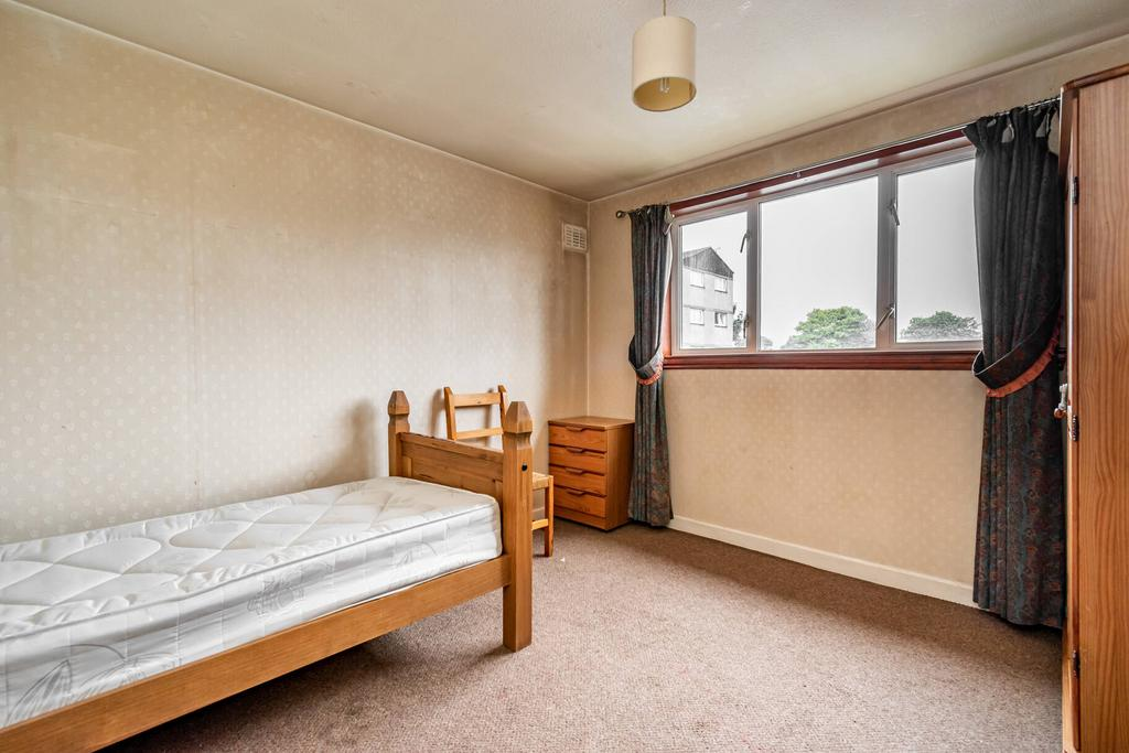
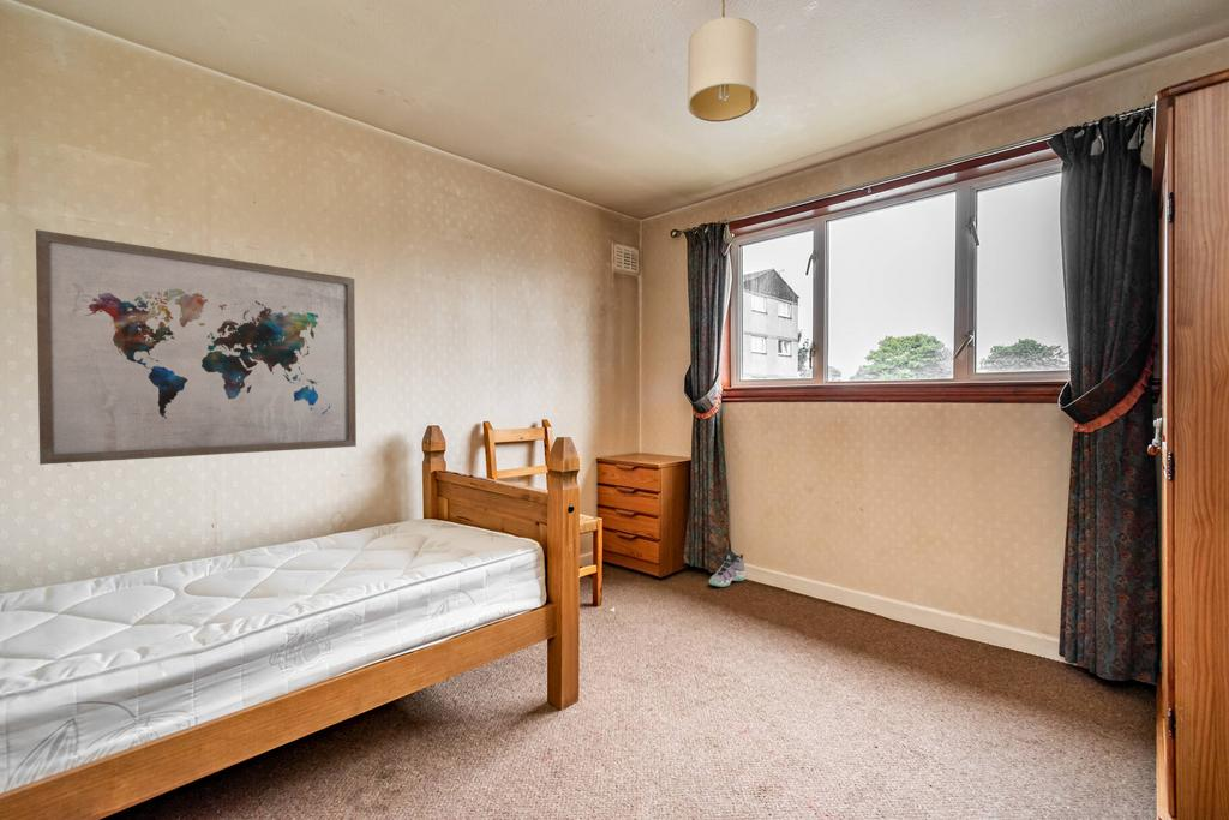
+ sneaker [708,546,747,588]
+ wall art [35,228,358,466]
